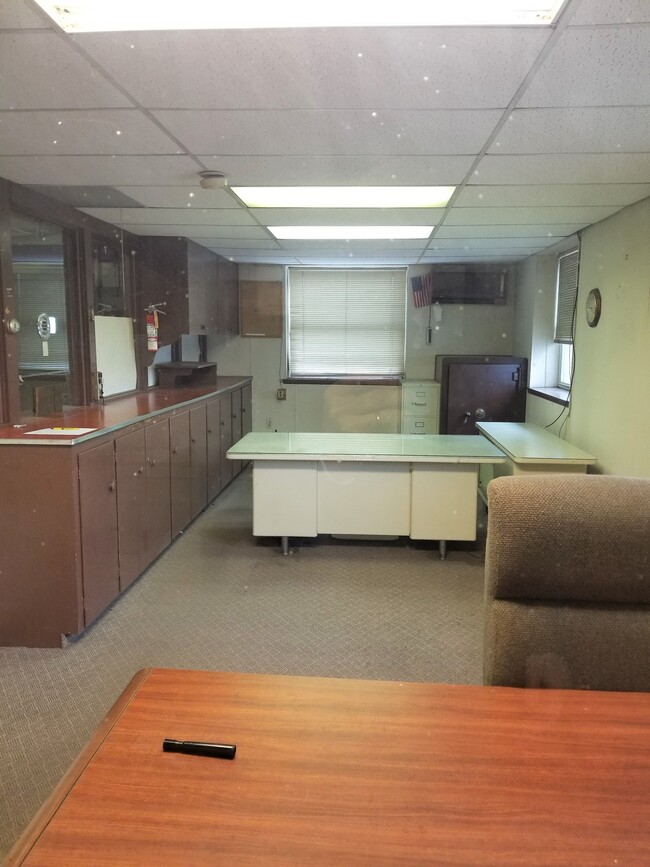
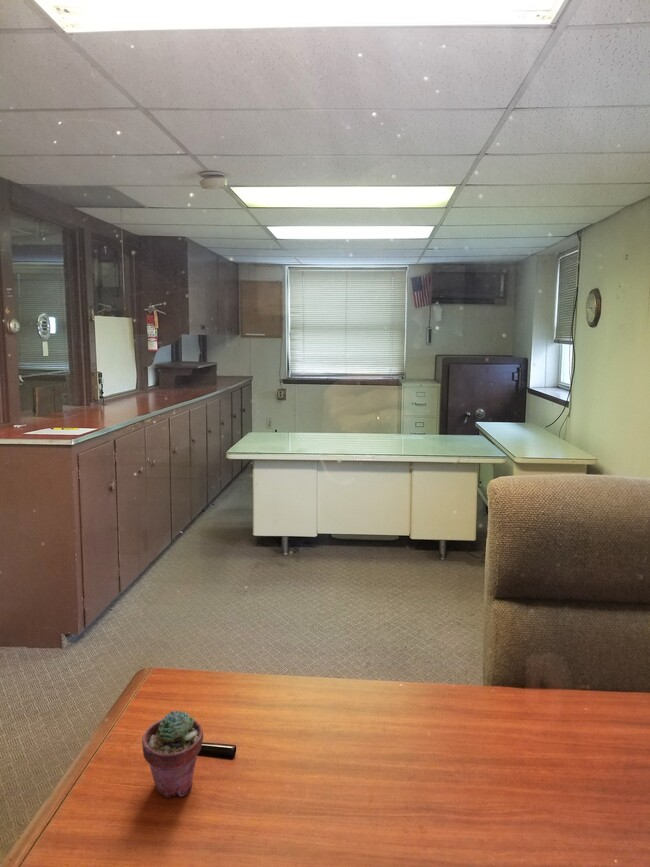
+ potted succulent [141,710,204,799]
